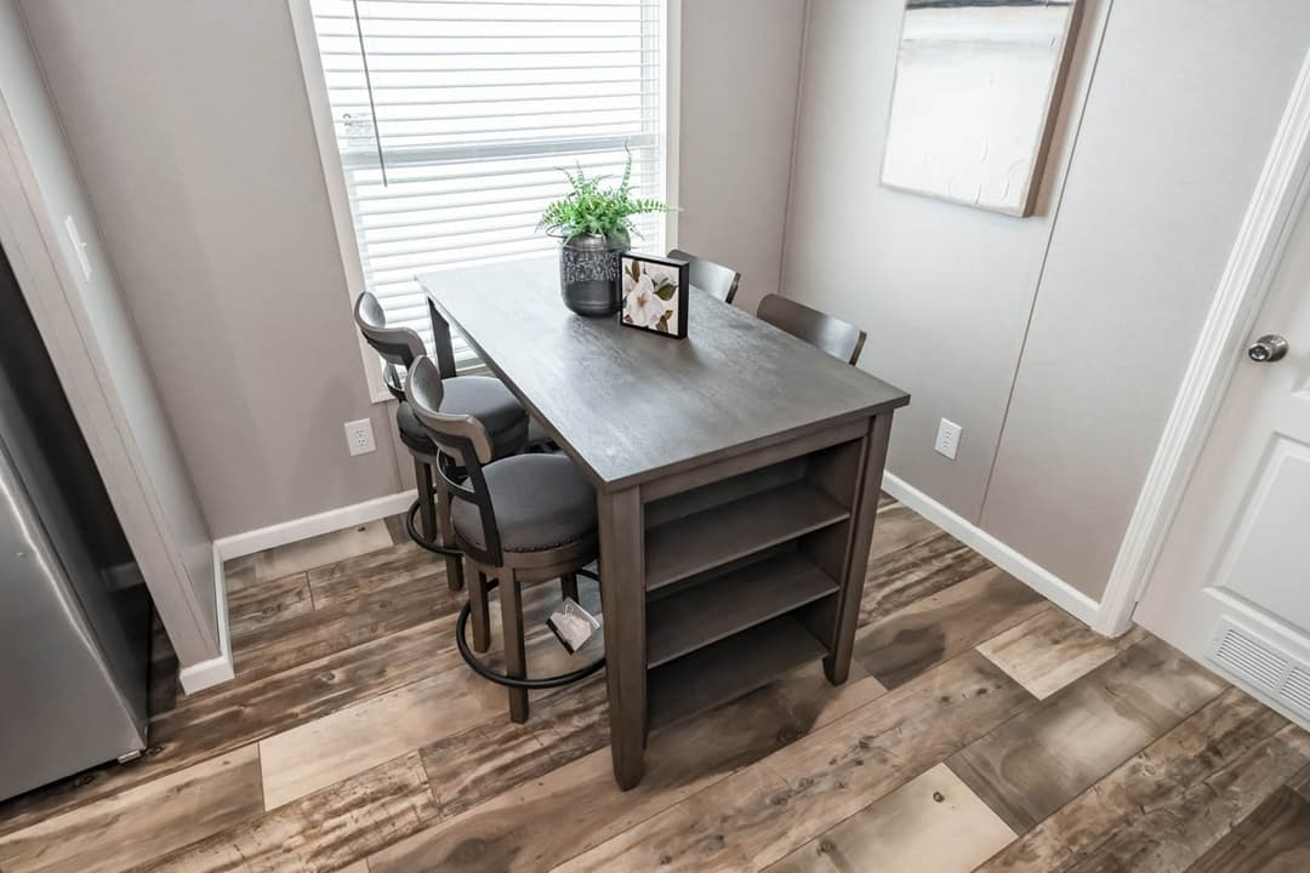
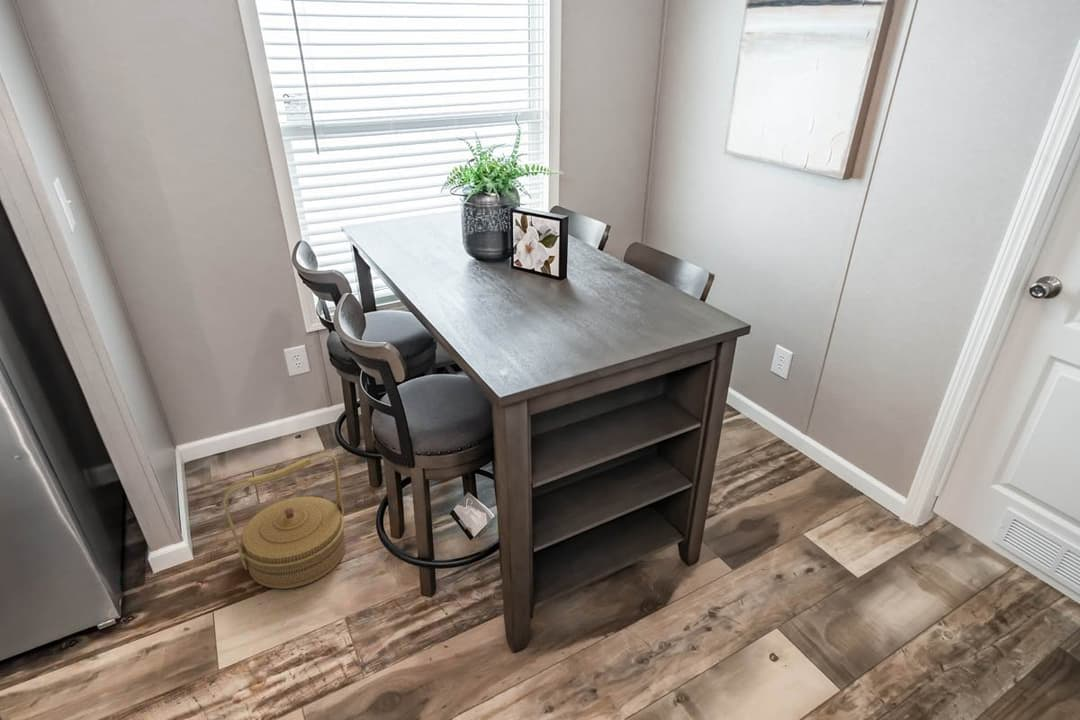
+ basket [220,451,347,590]
